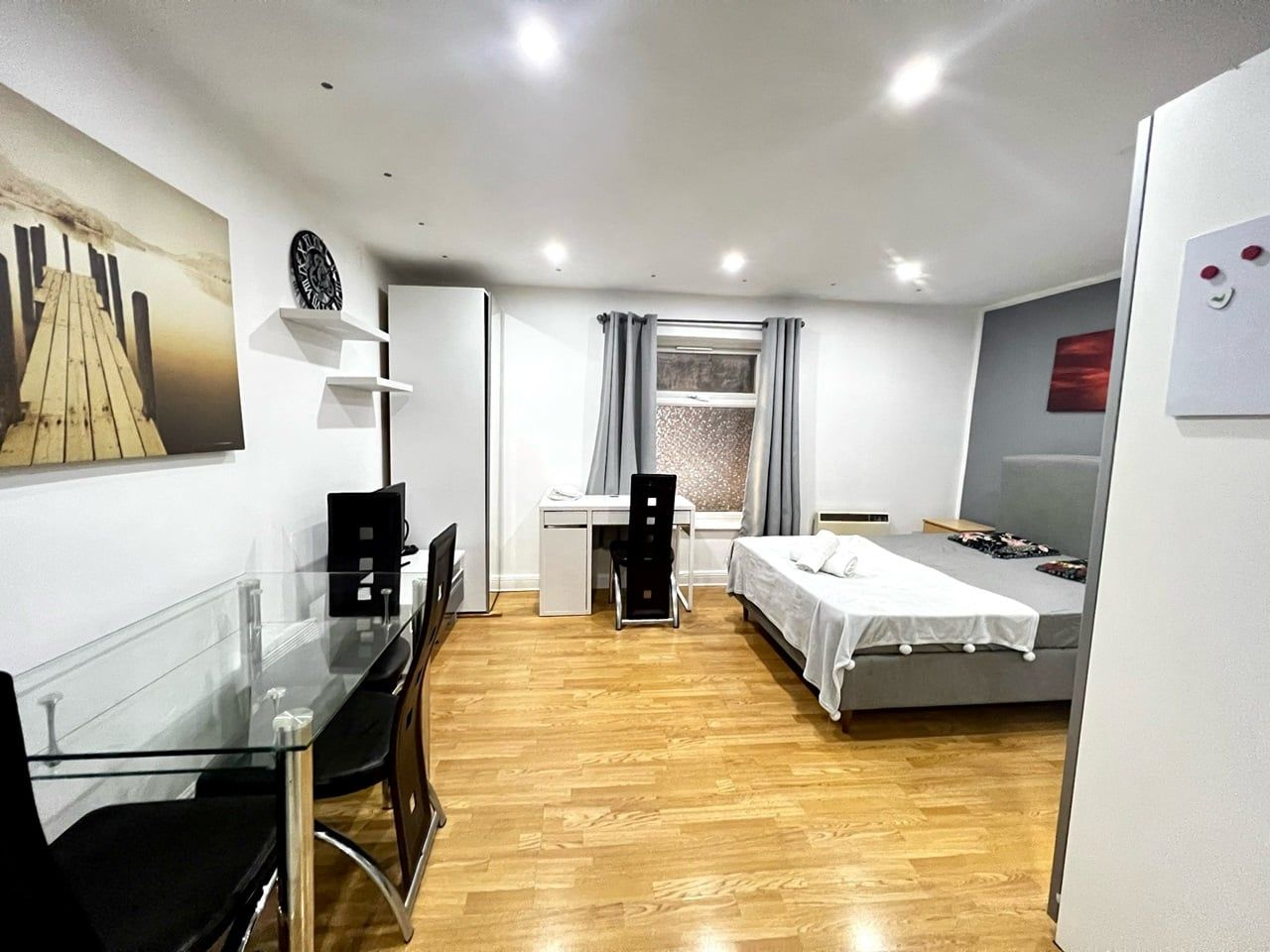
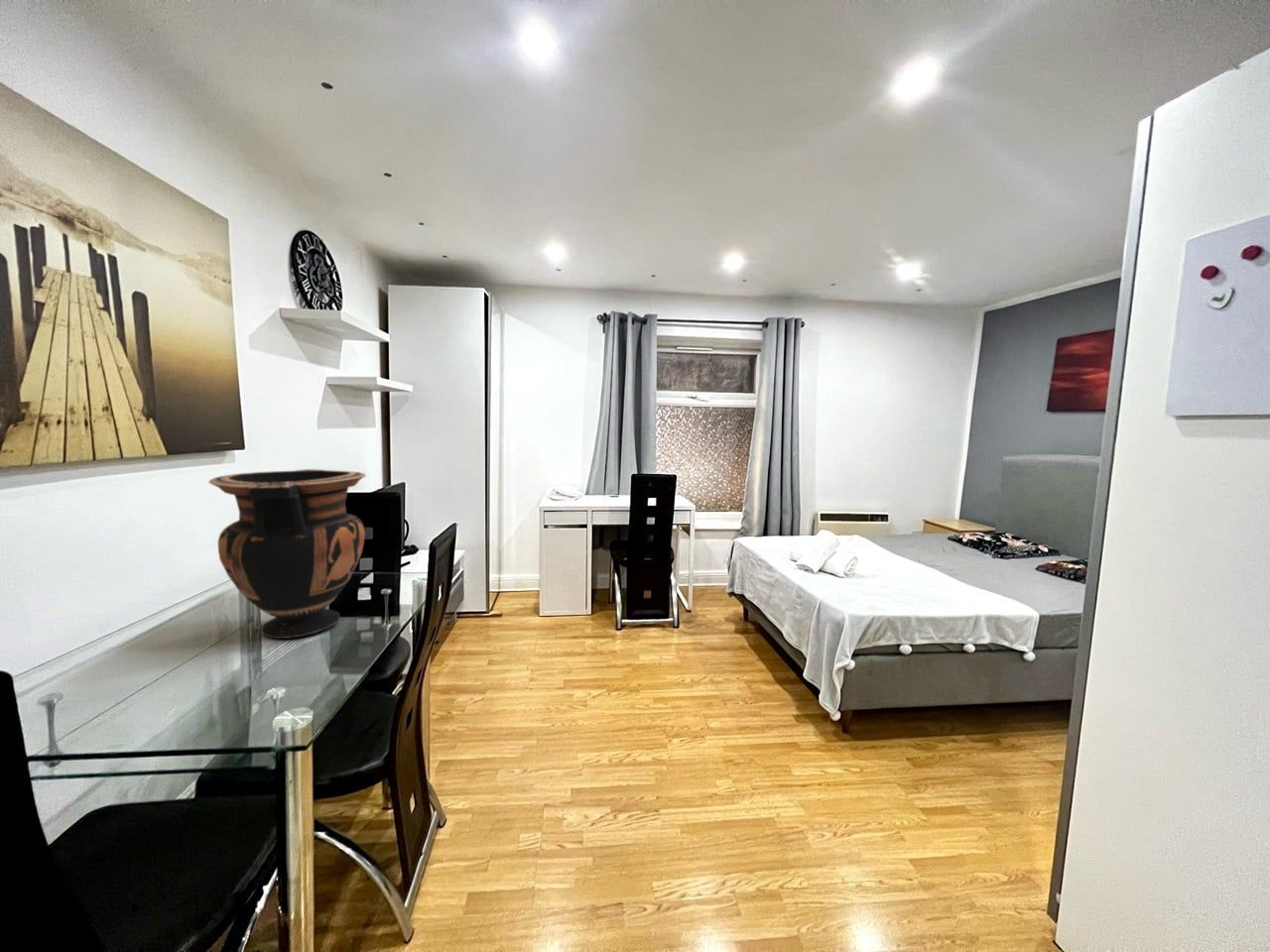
+ vase [208,468,367,640]
